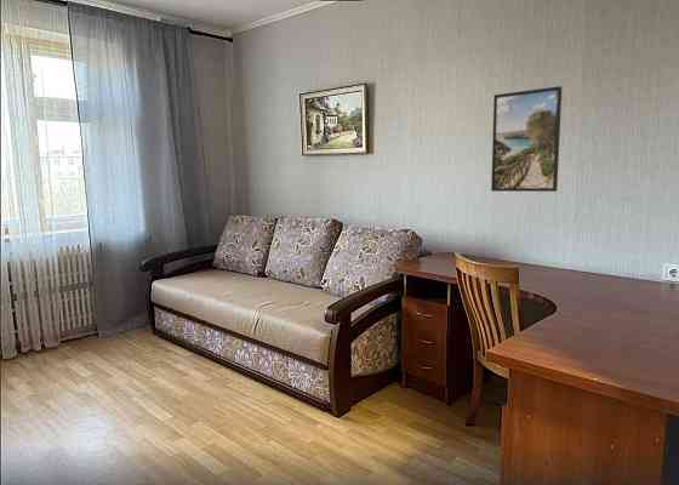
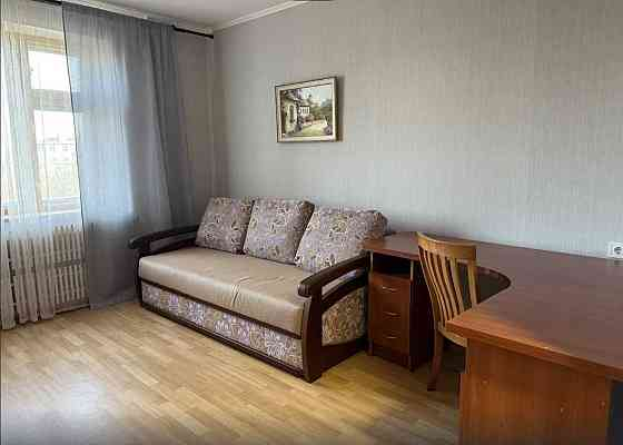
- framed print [490,85,564,193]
